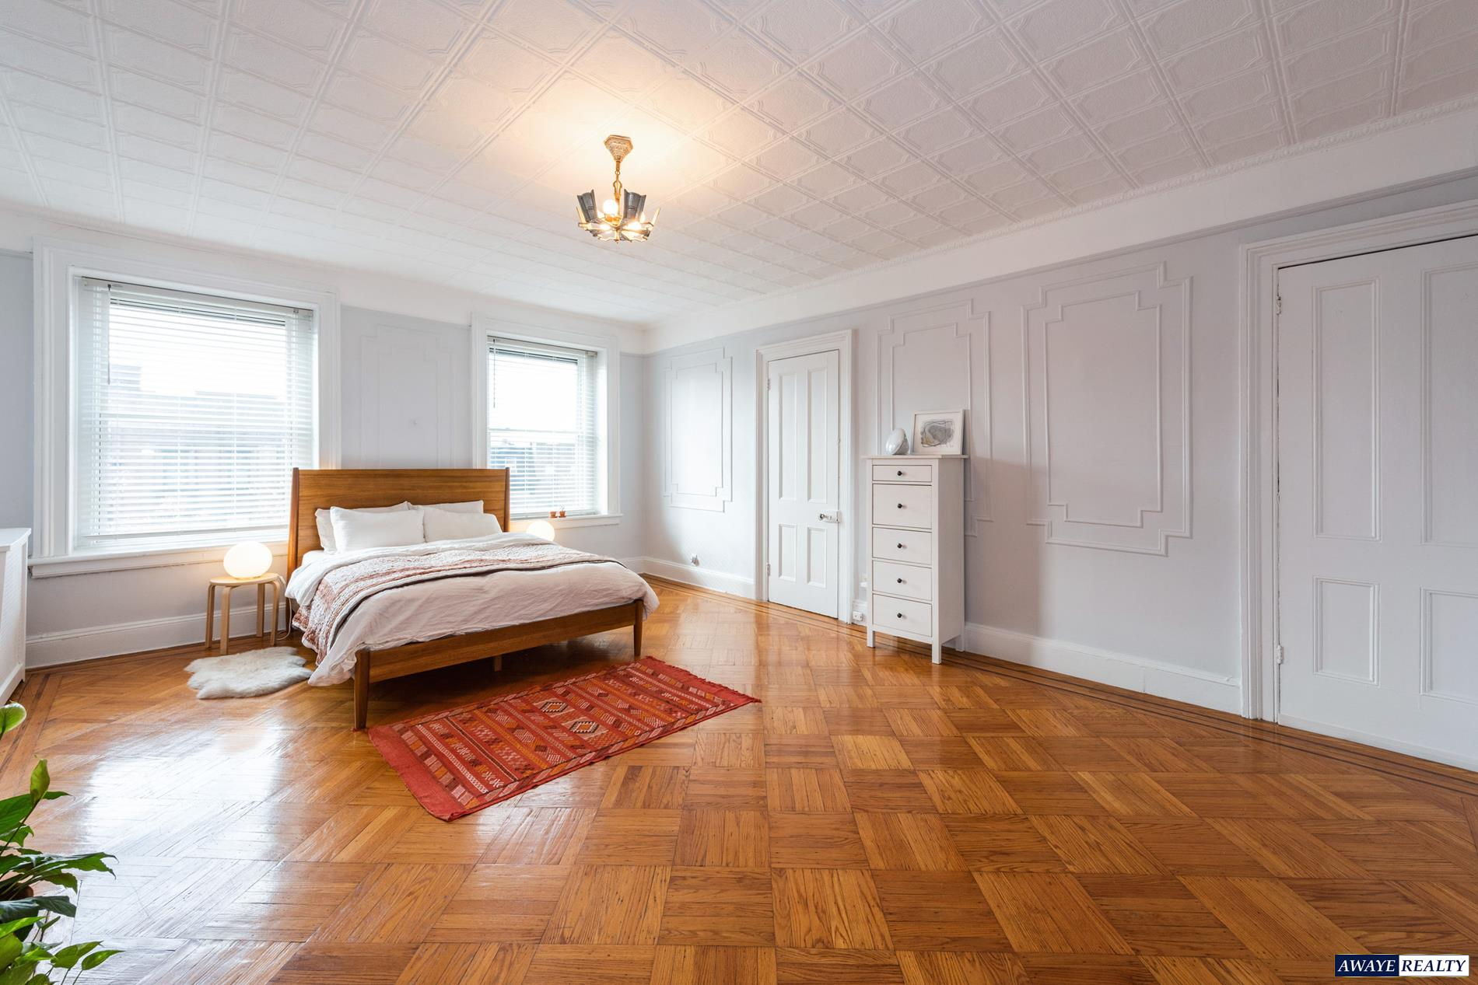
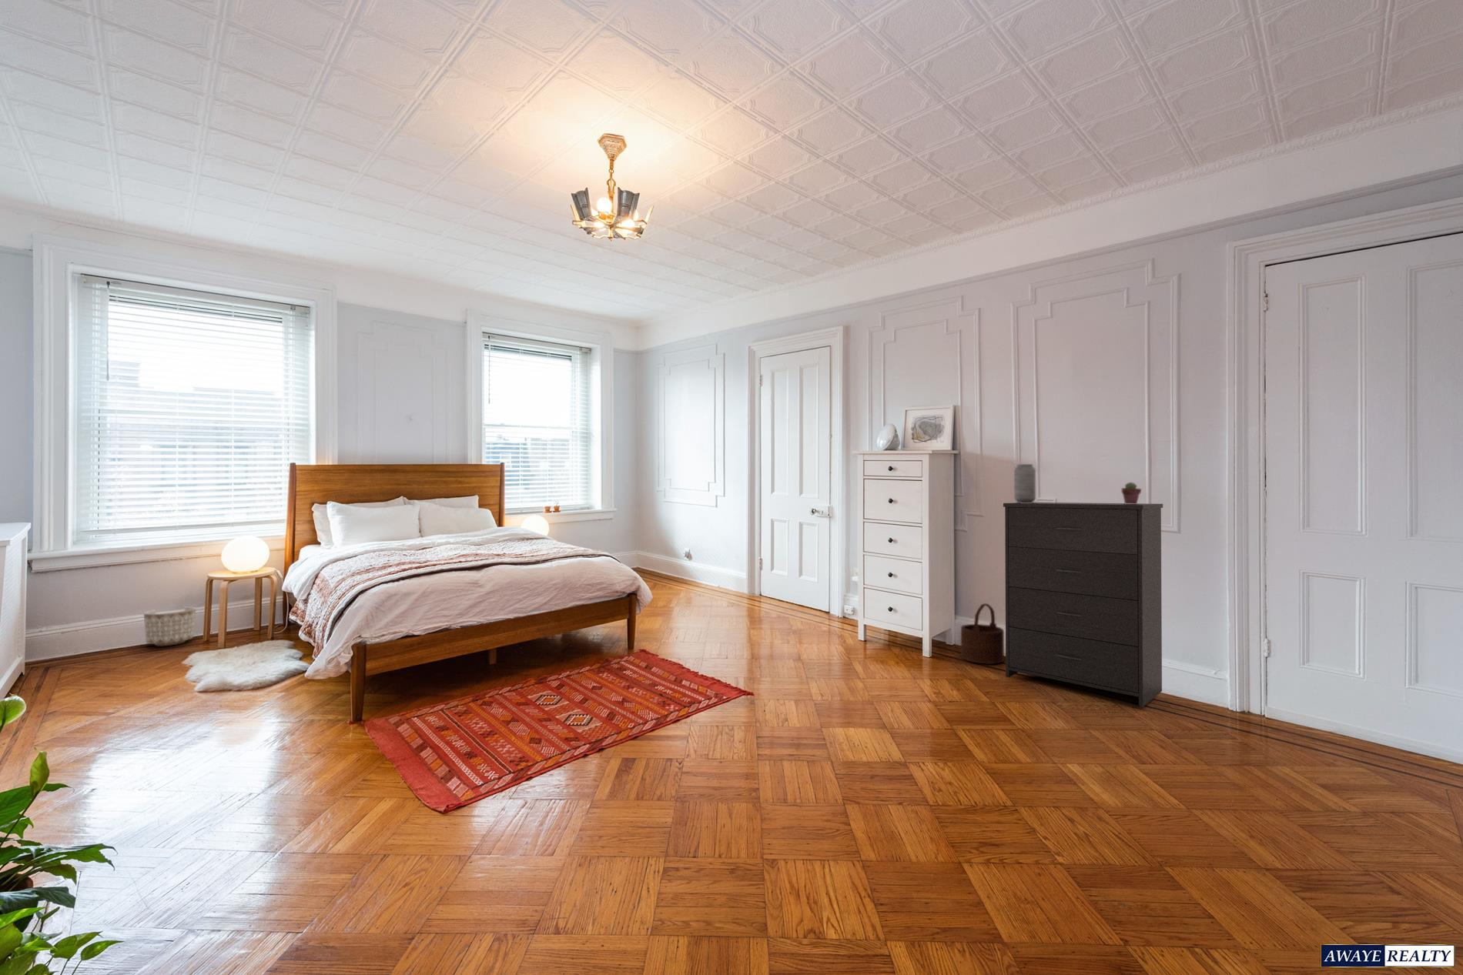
+ vase [1013,464,1036,503]
+ wooden bucket [960,603,1005,665]
+ planter [144,606,197,646]
+ dresser [1003,502,1164,708]
+ potted succulent [1121,481,1142,504]
